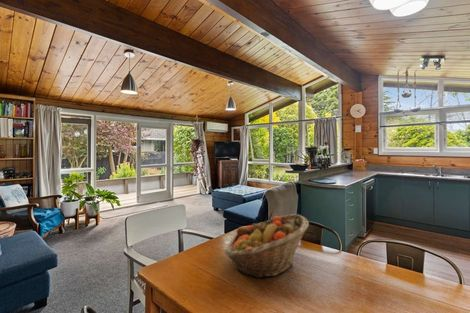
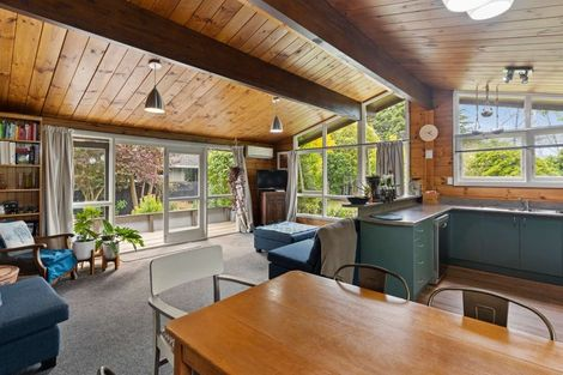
- fruit basket [224,213,310,279]
